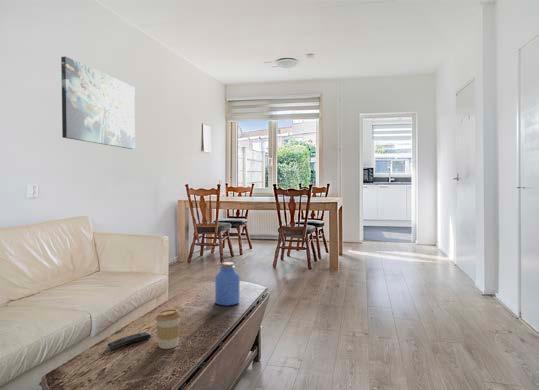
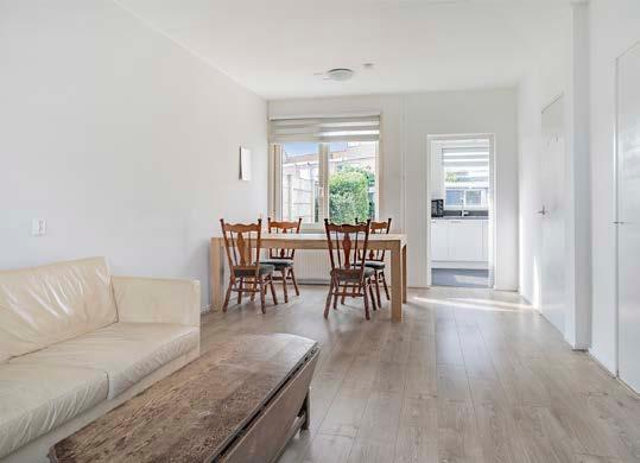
- wall art [60,55,136,150]
- jar [214,261,241,306]
- coffee cup [154,308,182,350]
- remote control [105,331,152,350]
